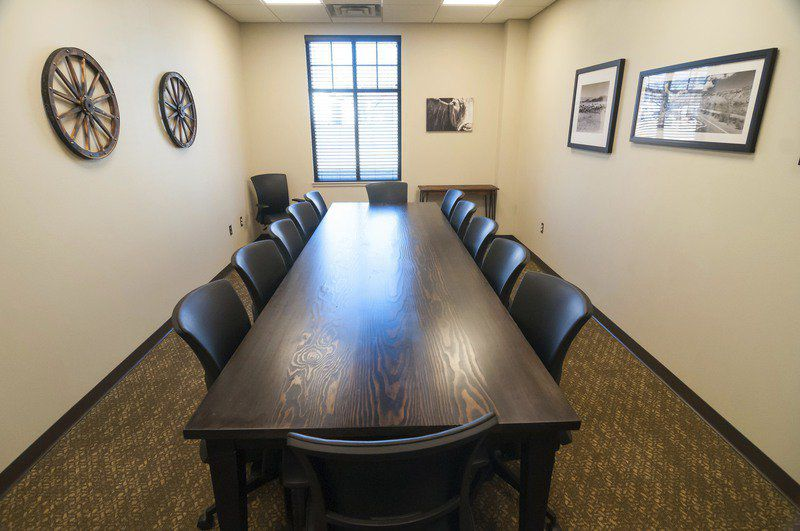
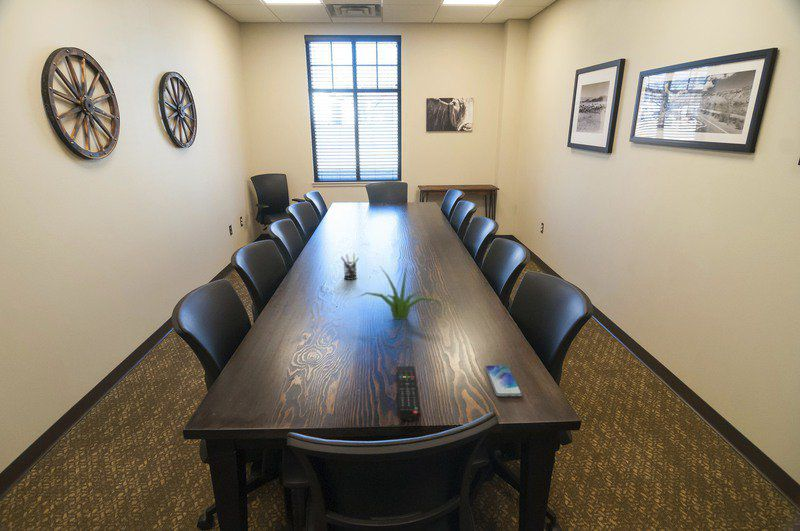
+ smartphone [484,365,523,397]
+ plant [355,261,445,321]
+ pen holder [340,253,360,281]
+ remote control [396,365,421,422]
